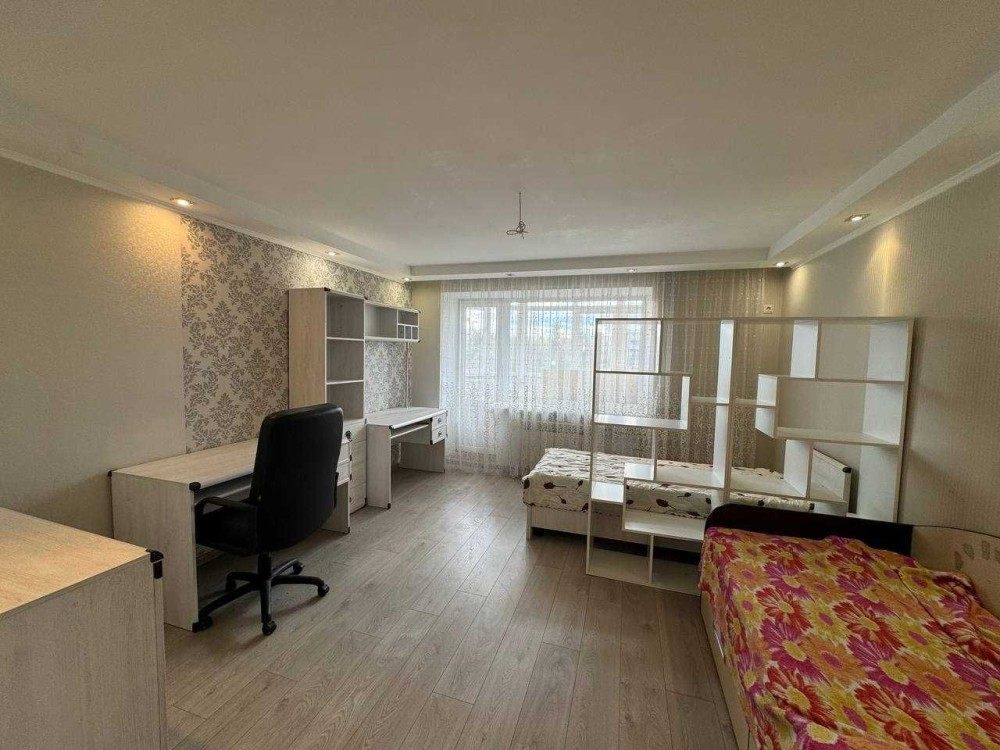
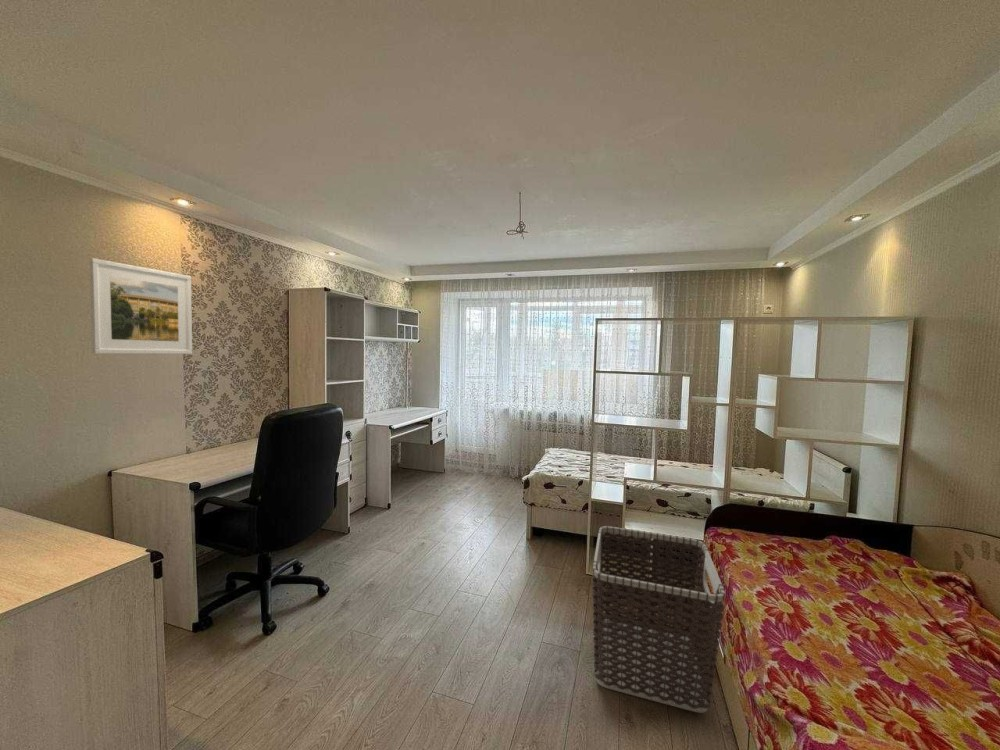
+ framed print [89,257,193,355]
+ clothes hamper [591,525,726,714]
